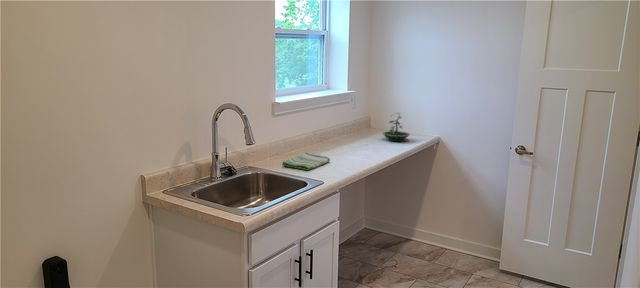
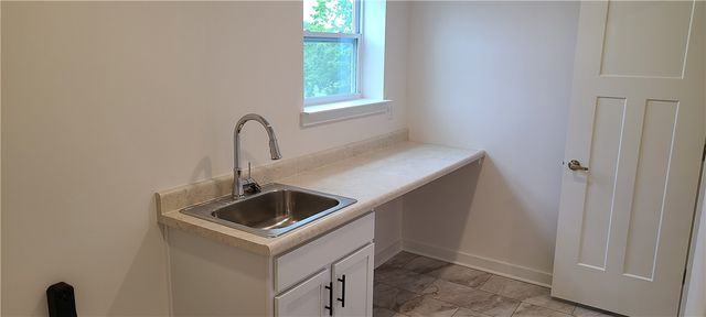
- terrarium [381,112,411,142]
- dish towel [281,152,331,171]
